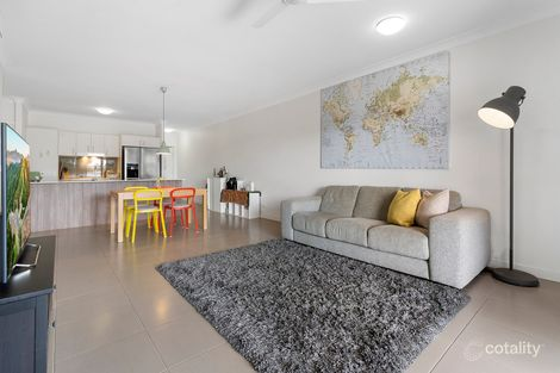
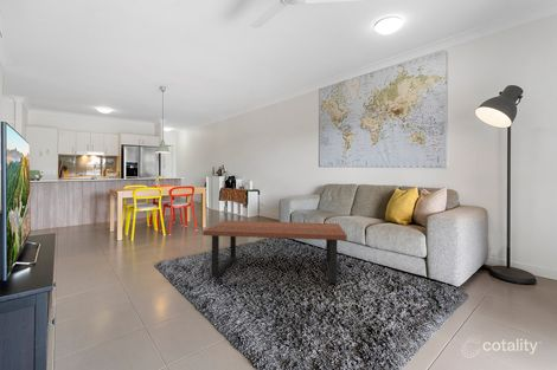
+ coffee table [201,220,348,285]
